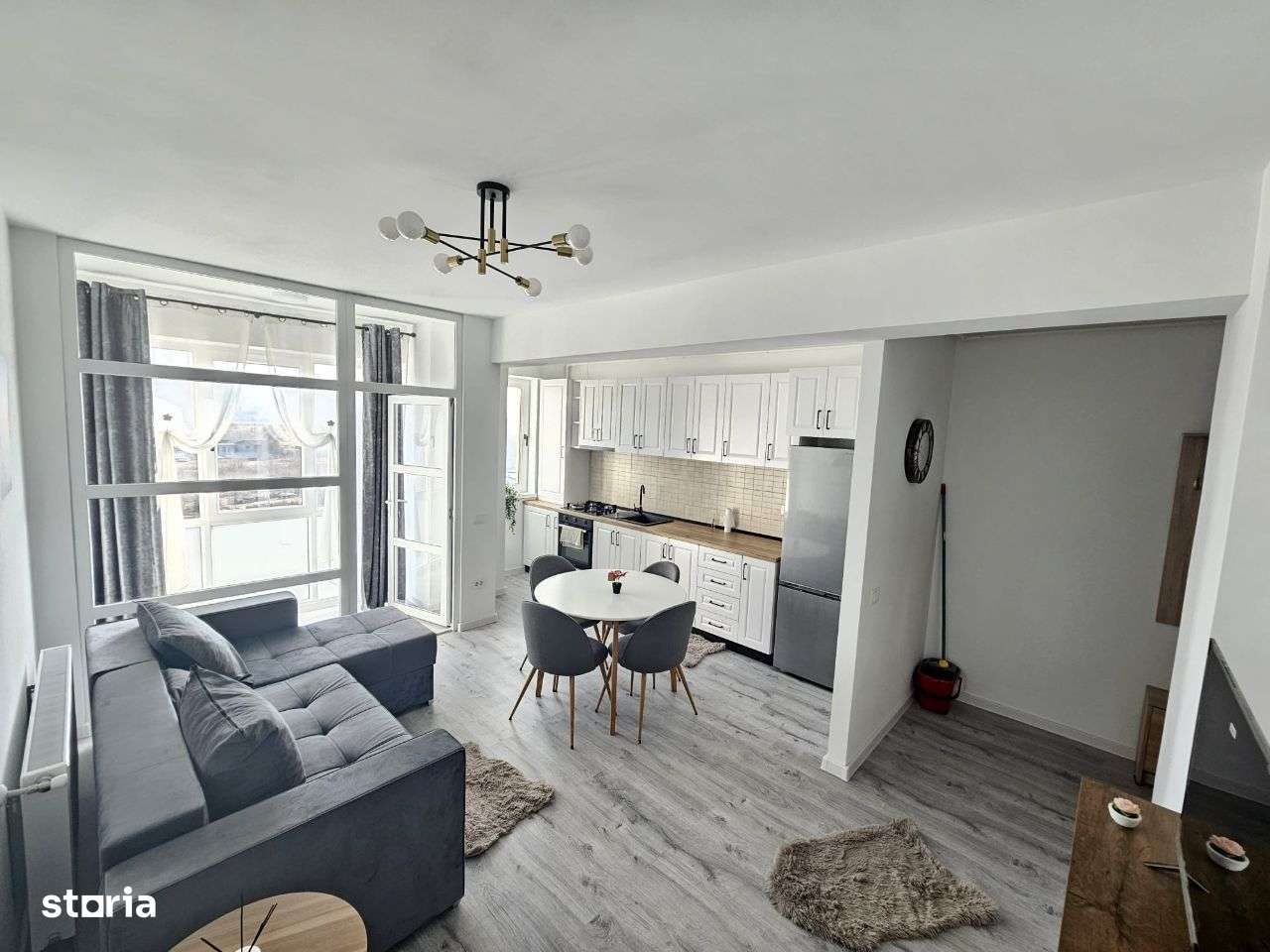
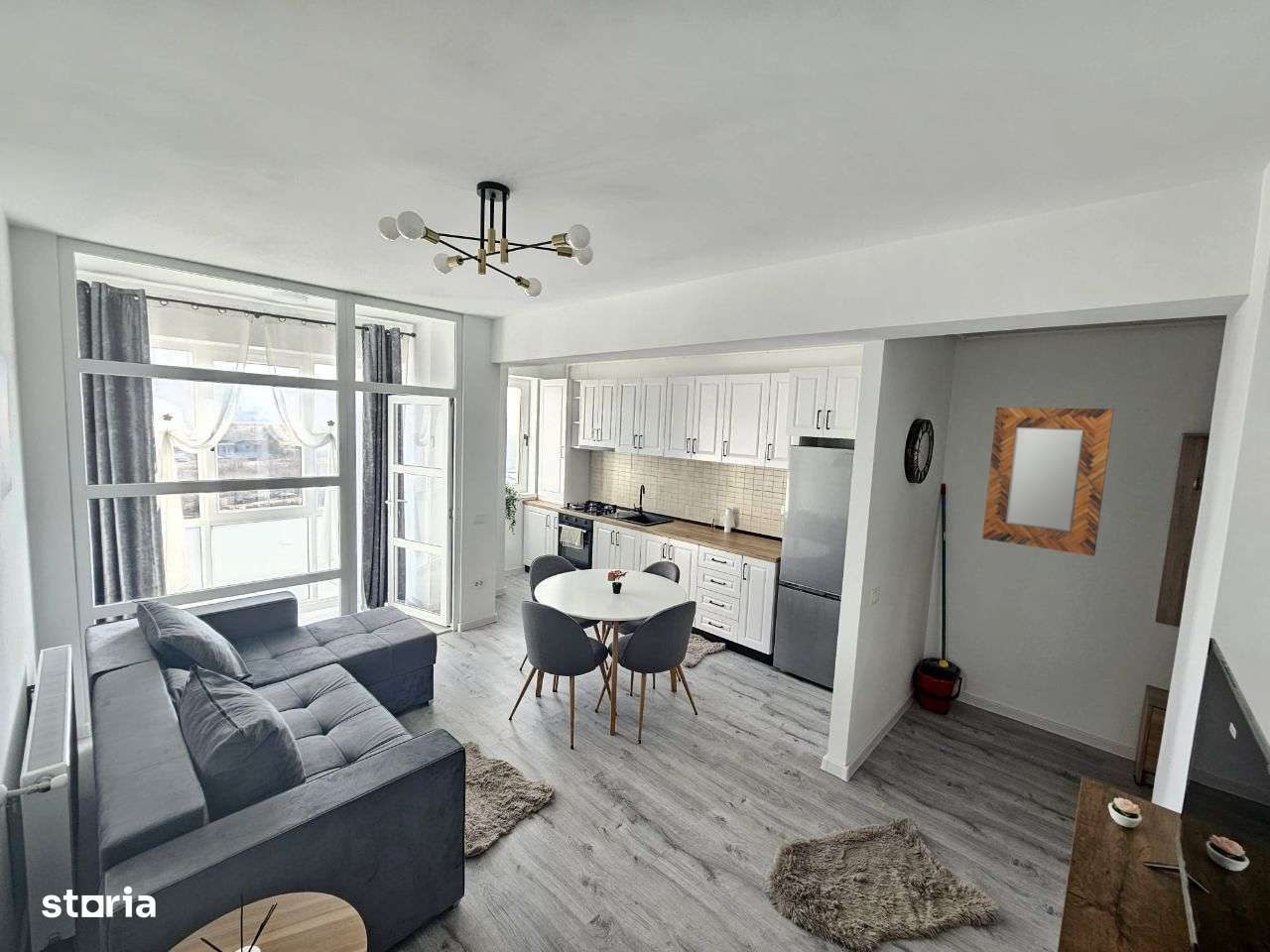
+ home mirror [981,407,1114,557]
